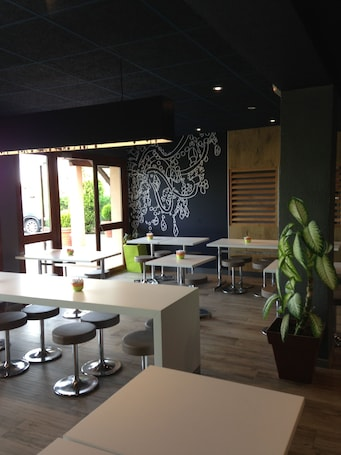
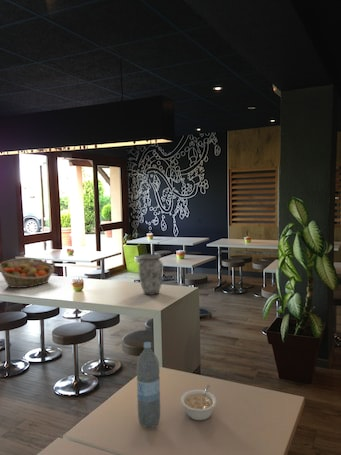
+ vase [137,253,164,296]
+ legume [180,384,218,421]
+ water bottle [136,341,161,429]
+ fruit basket [0,257,56,289]
